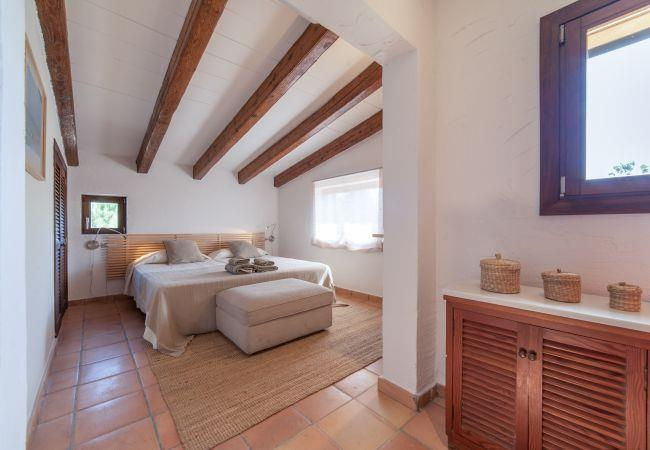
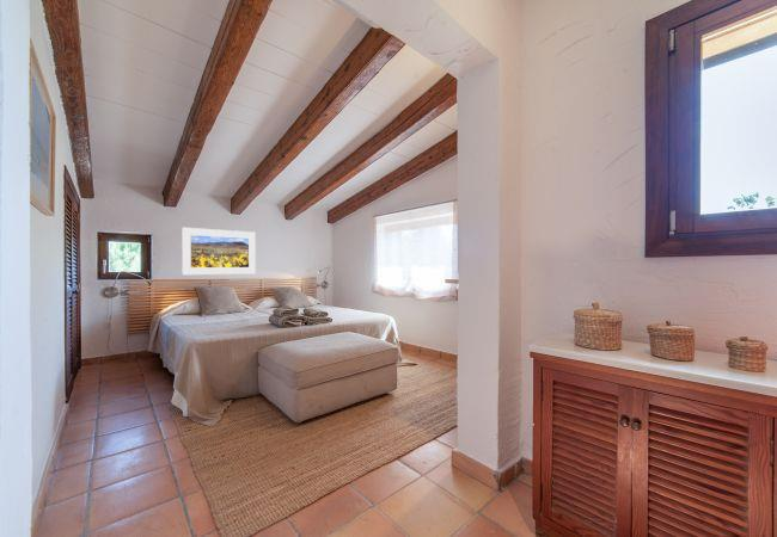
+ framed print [181,227,257,276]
